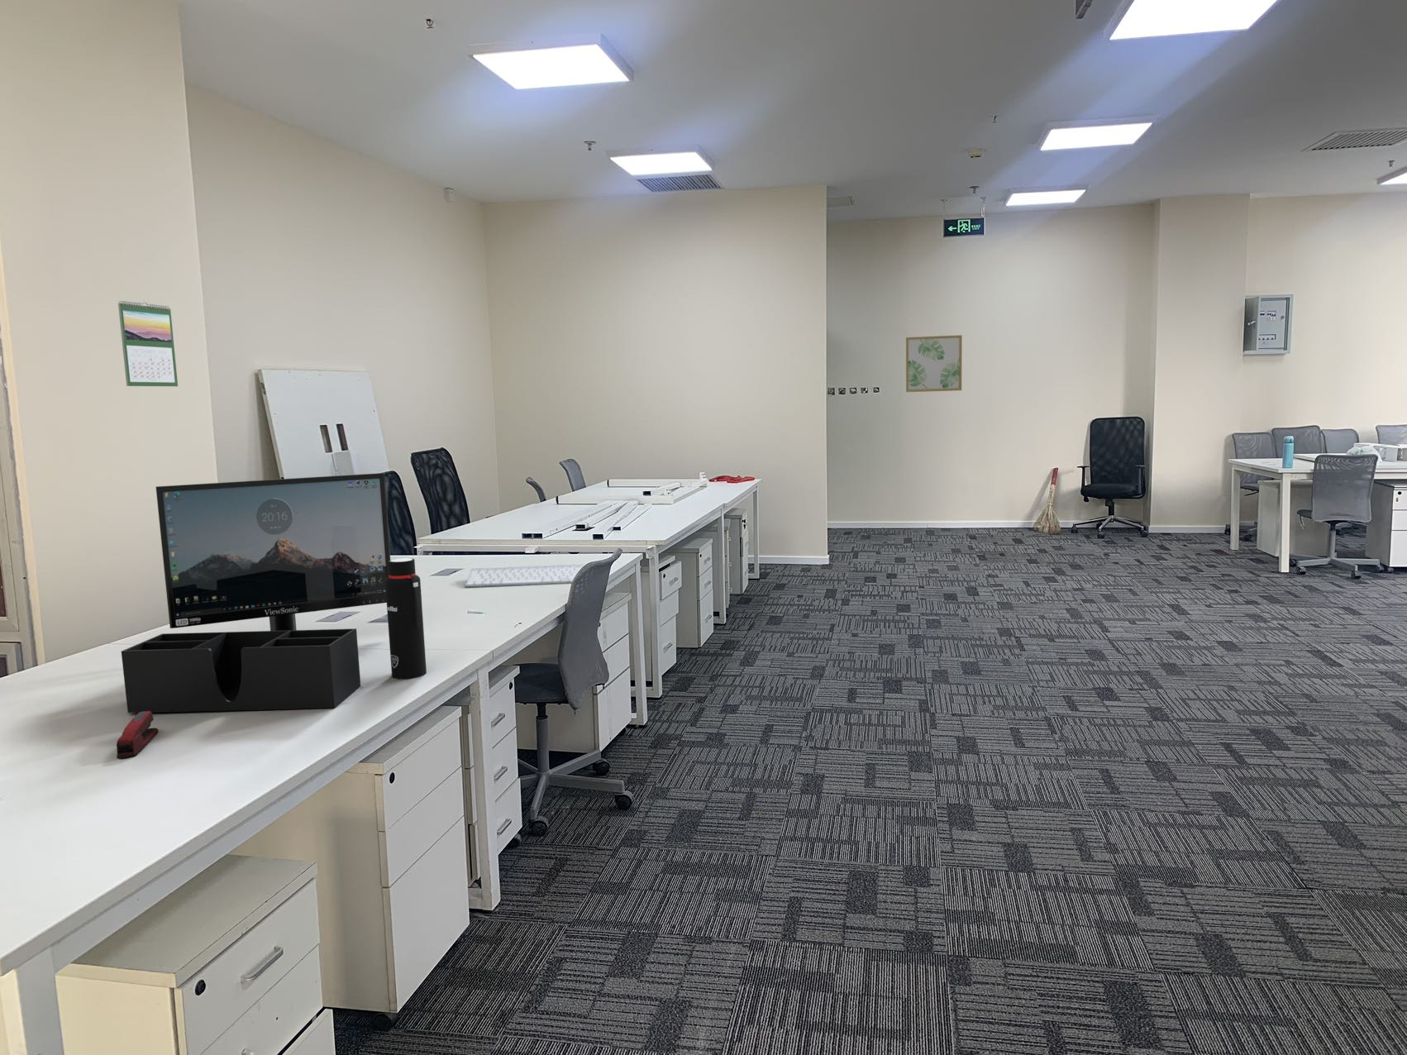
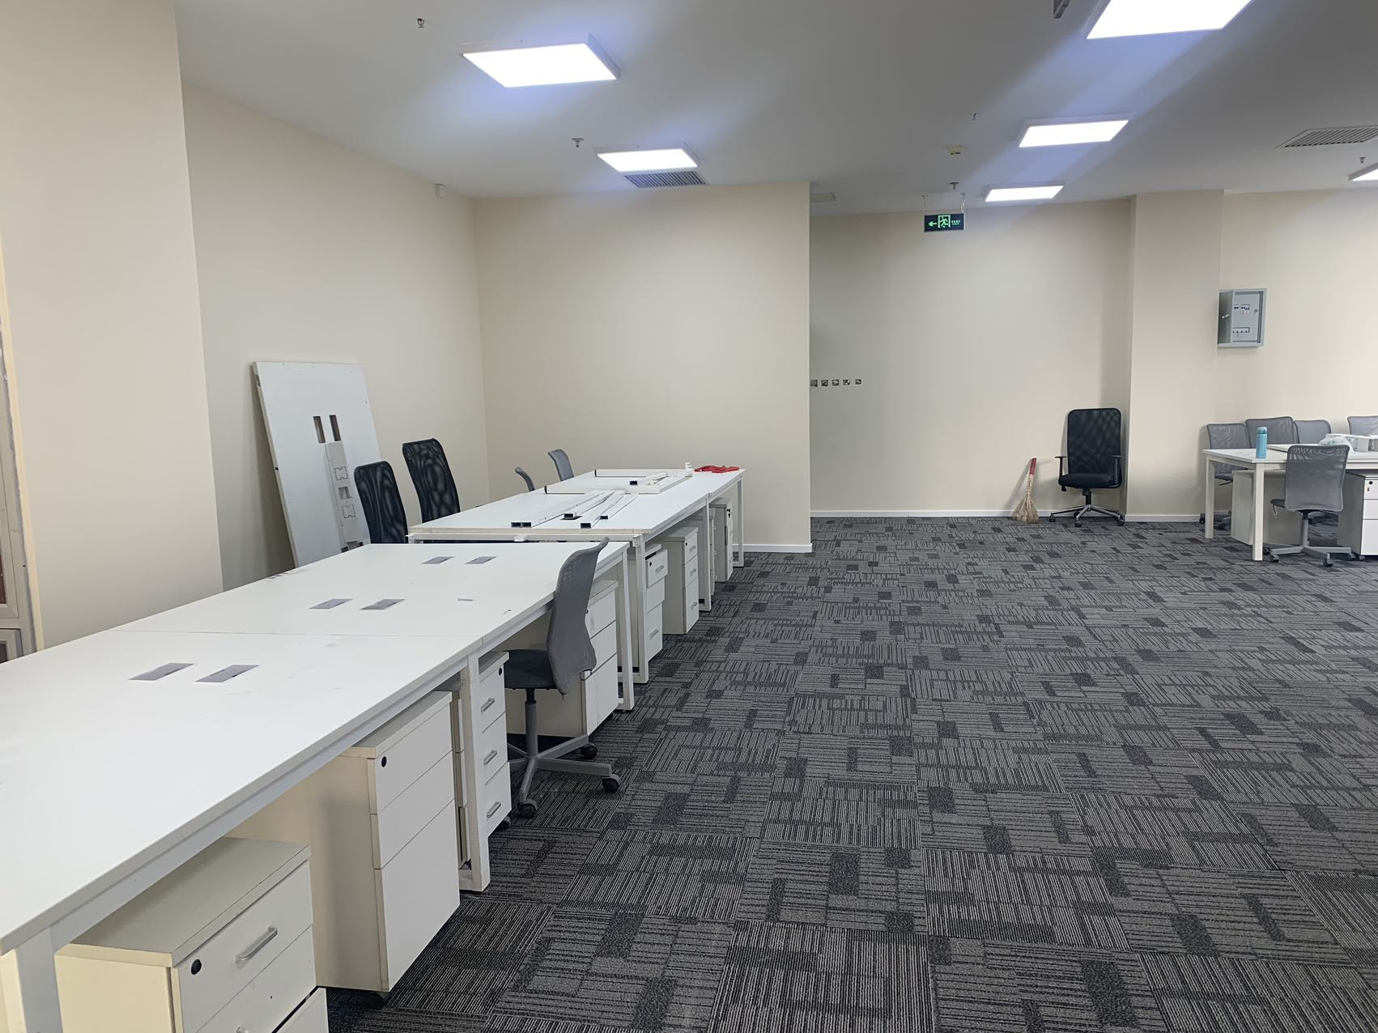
- calendar [117,300,178,387]
- water bottle [386,557,428,680]
- wall art [905,335,963,392]
- keyboard [464,563,586,587]
- stapler [115,711,160,759]
- monitor [155,472,391,631]
- desk organizer [121,627,361,714]
